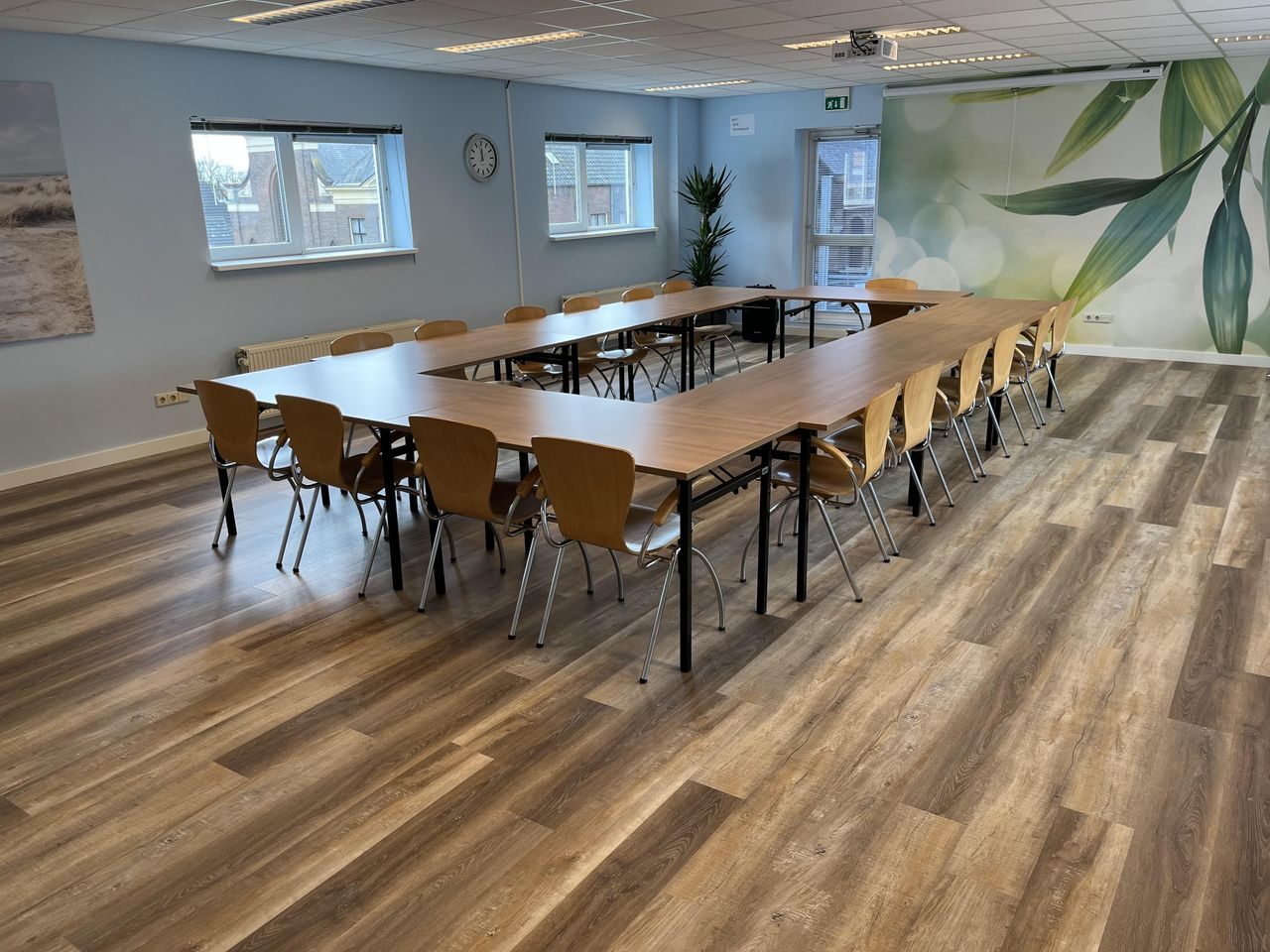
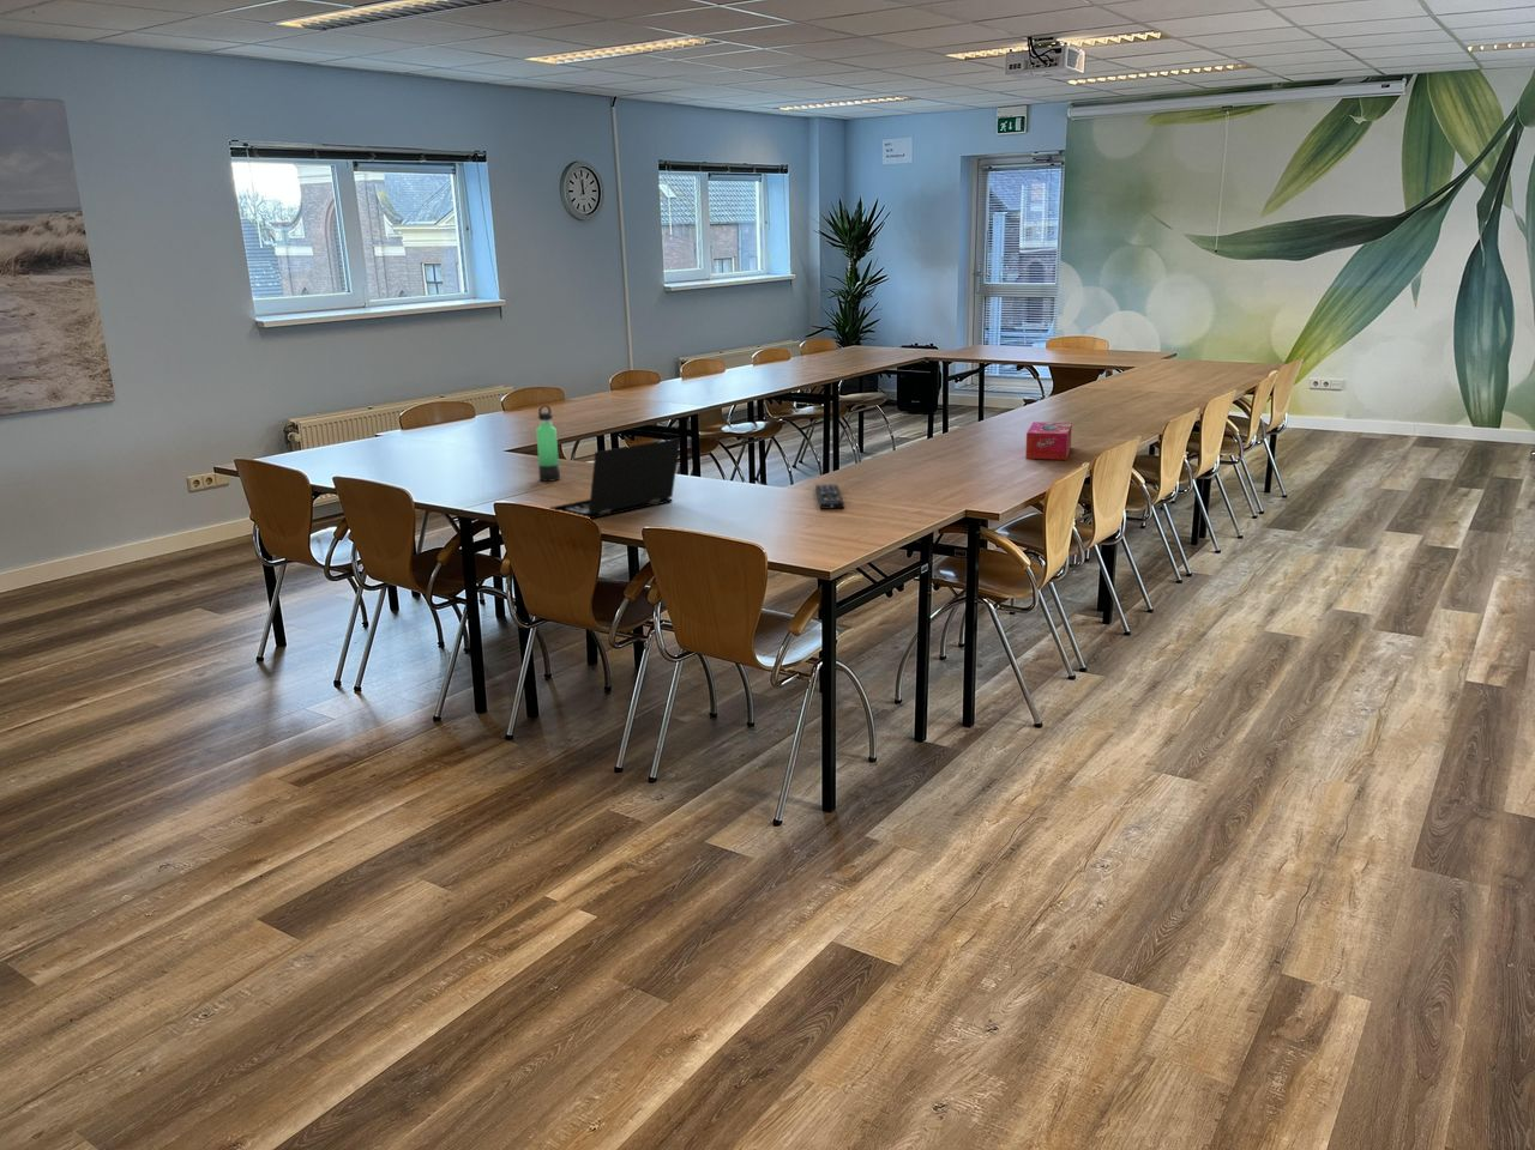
+ tissue box [1024,420,1073,461]
+ remote control [815,483,845,510]
+ thermos bottle [535,403,561,483]
+ laptop [549,437,682,519]
